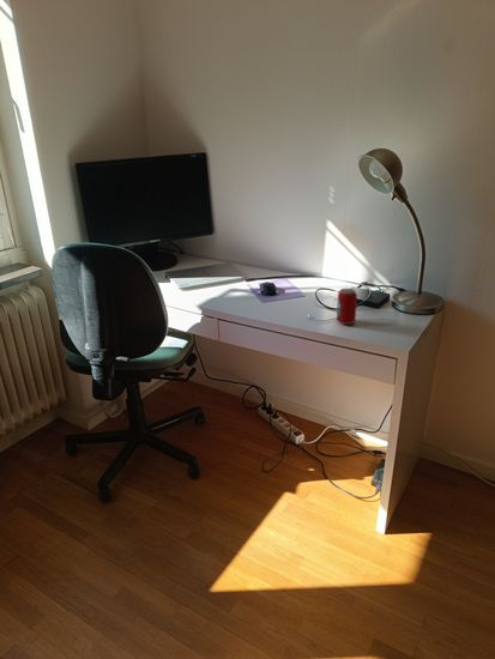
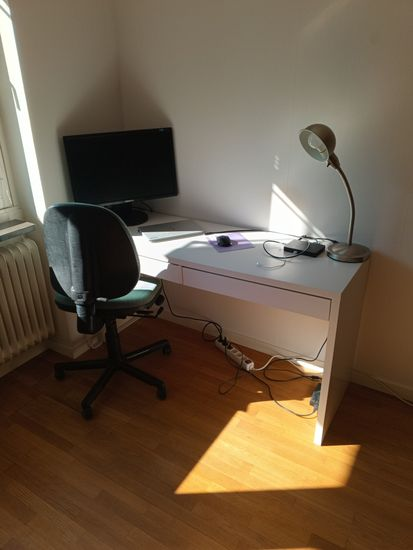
- beverage can [336,288,358,326]
